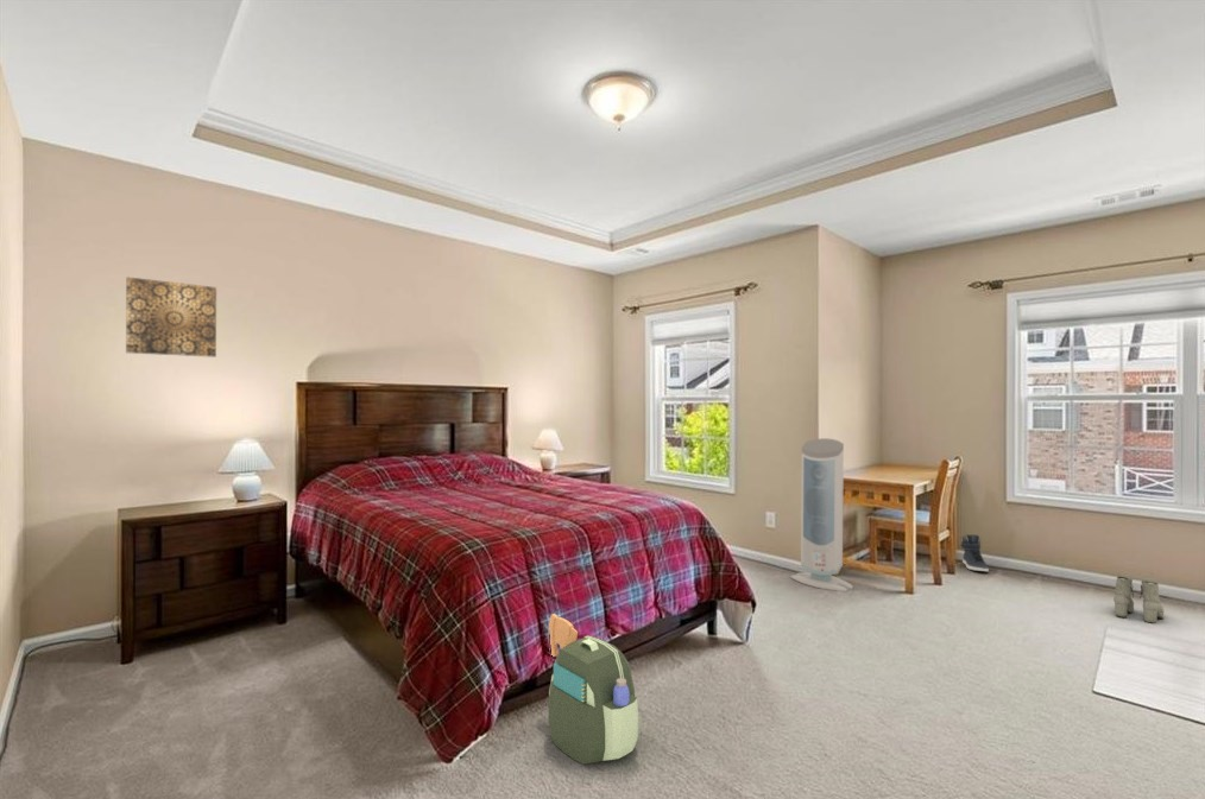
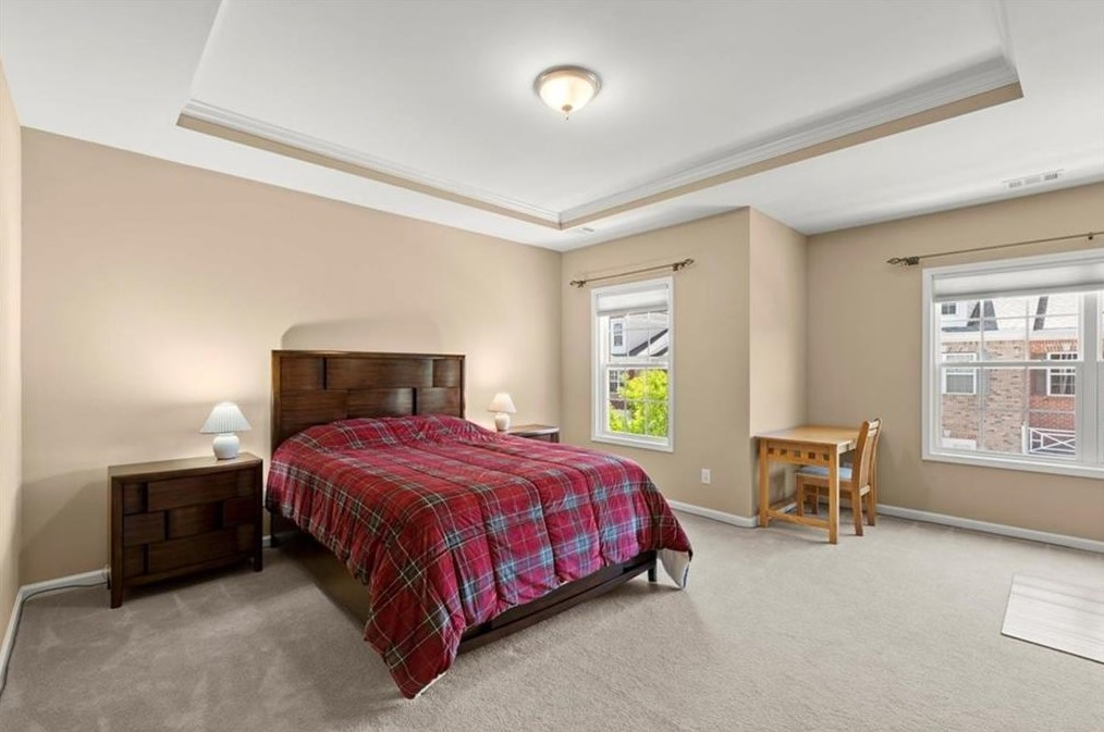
- backpack [548,613,639,766]
- boots [1112,576,1165,624]
- air purifier [790,437,854,592]
- wall art [125,275,217,359]
- sneaker [959,533,990,573]
